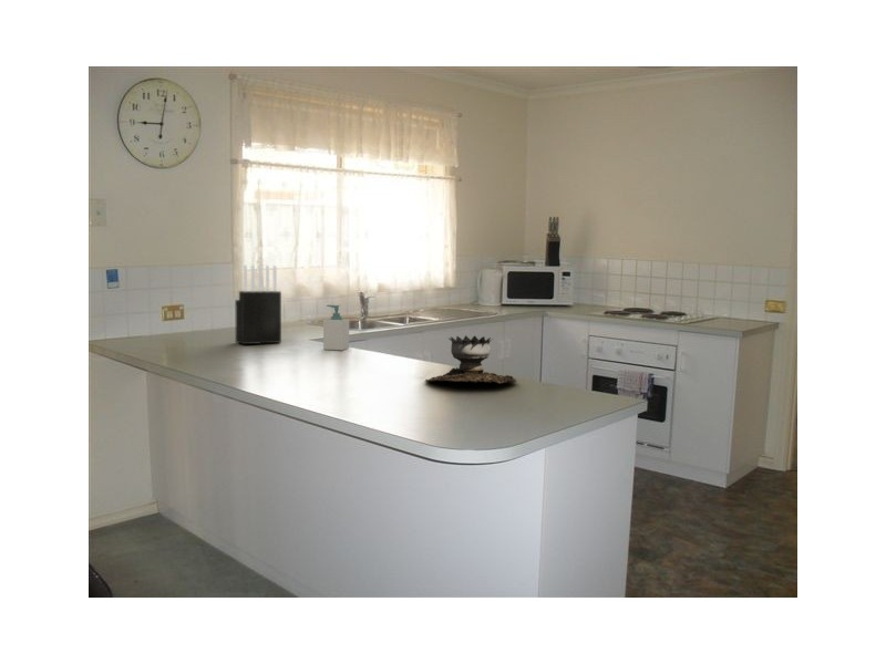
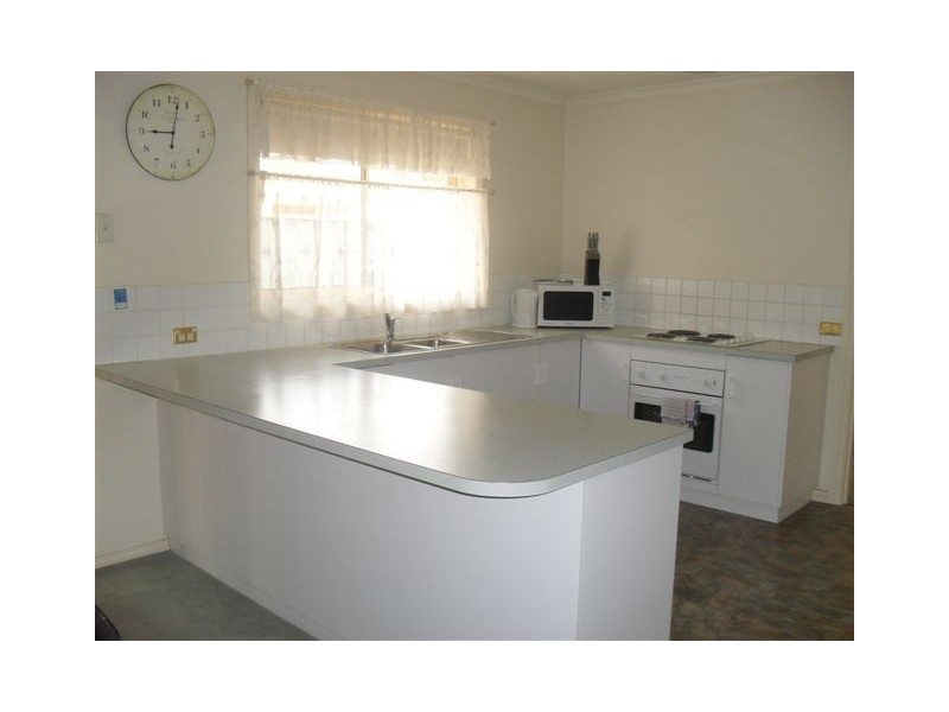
- soap bottle [322,304,350,351]
- brazier [424,334,517,384]
- knife block [234,263,282,345]
